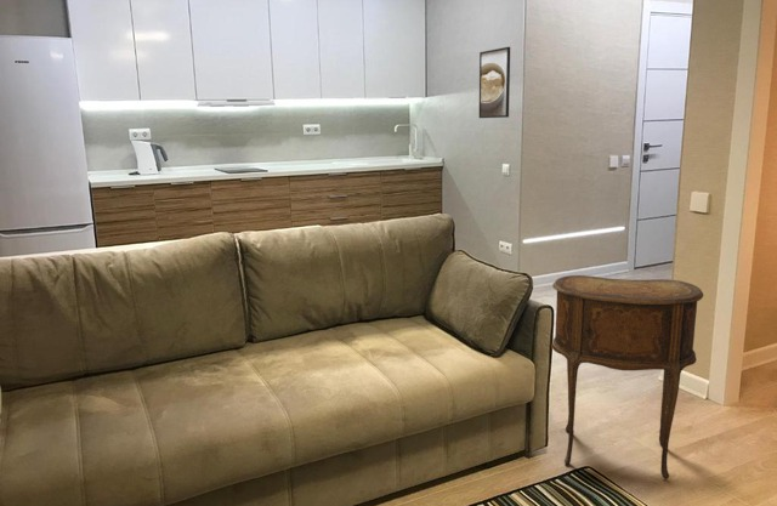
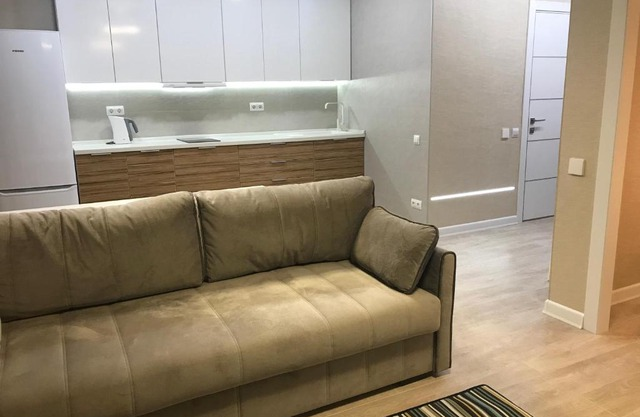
- side table [551,274,704,481]
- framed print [478,46,511,119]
